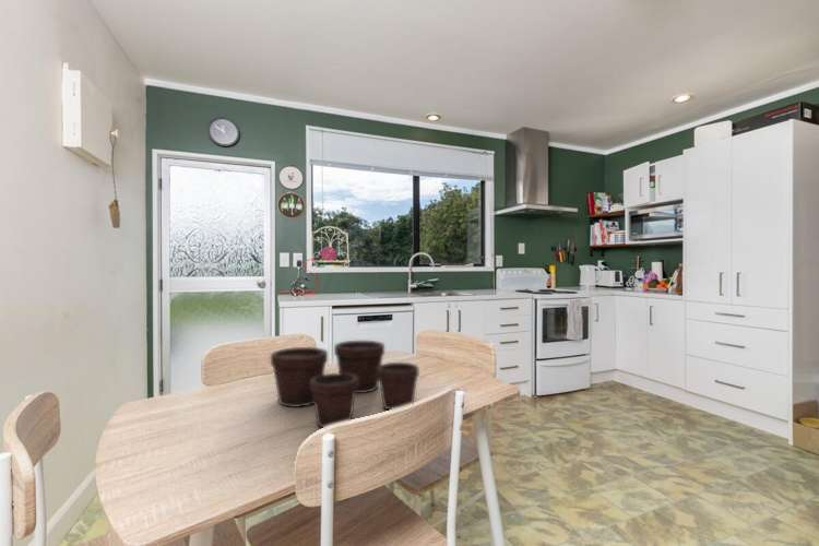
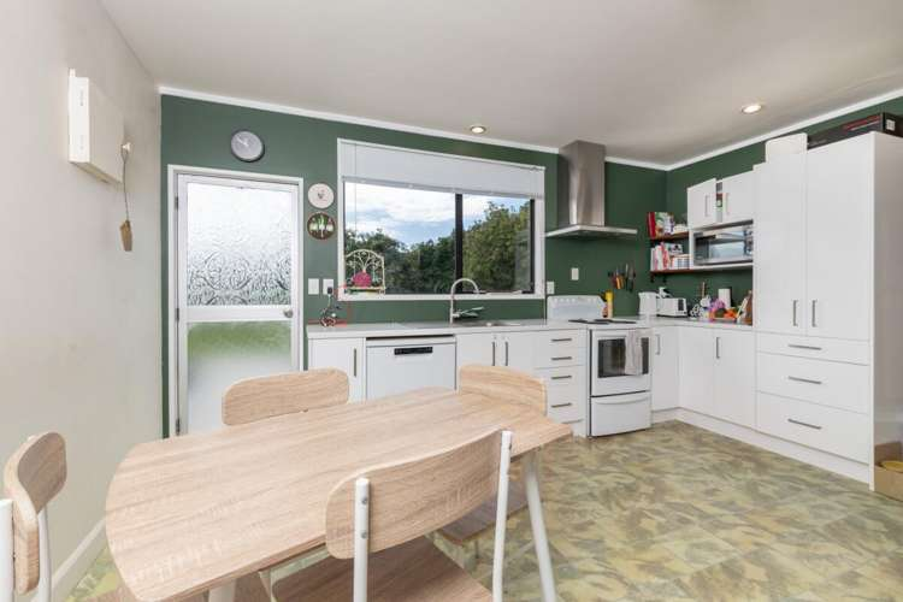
- flower pot [270,340,419,429]
